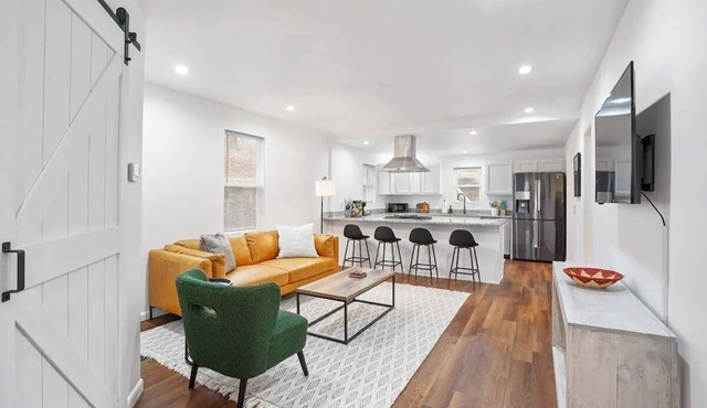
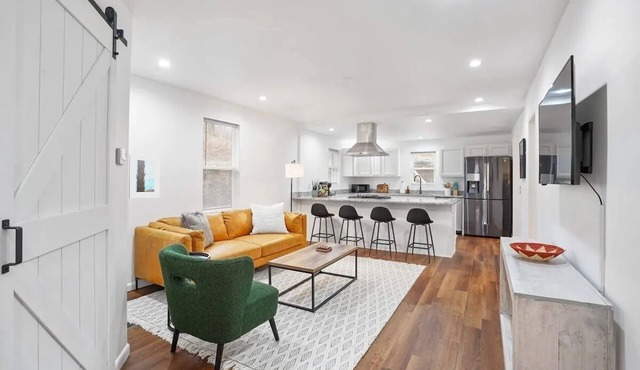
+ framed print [128,153,161,199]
